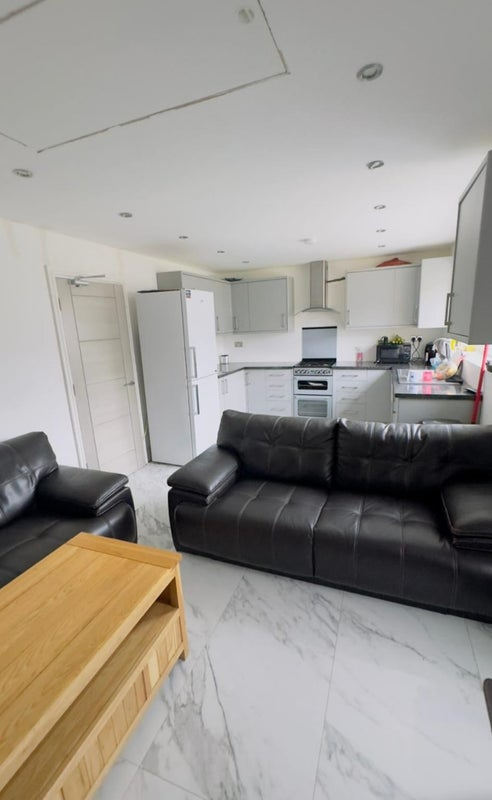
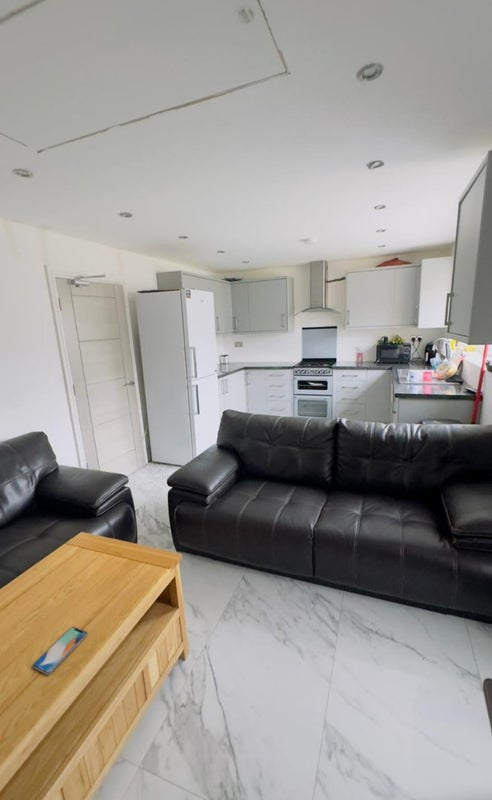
+ smartphone [32,626,88,675]
